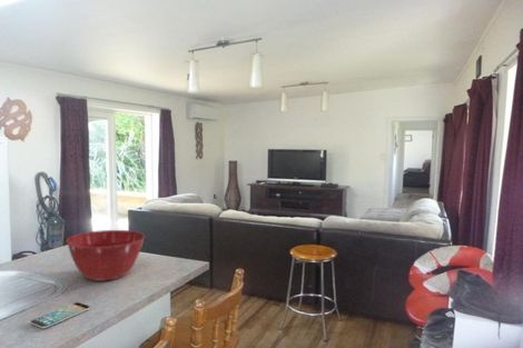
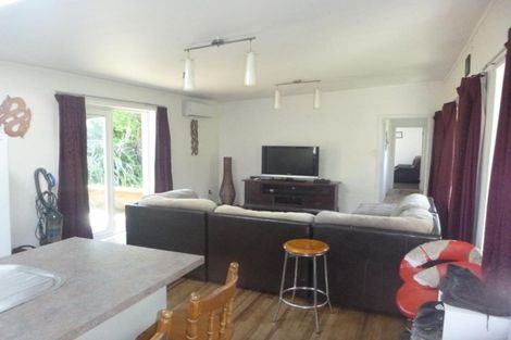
- smartphone [29,301,91,329]
- mixing bowl [66,229,146,282]
